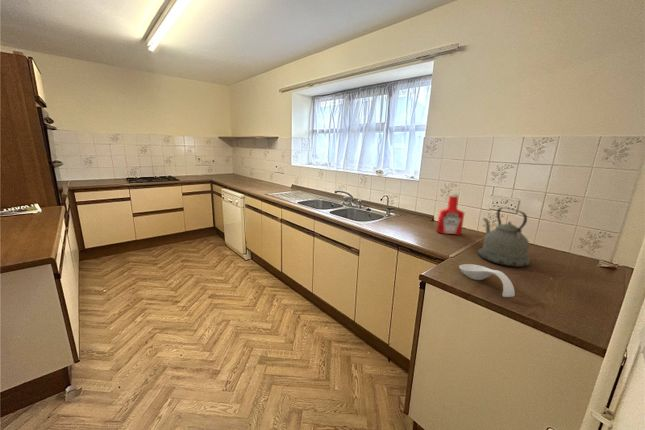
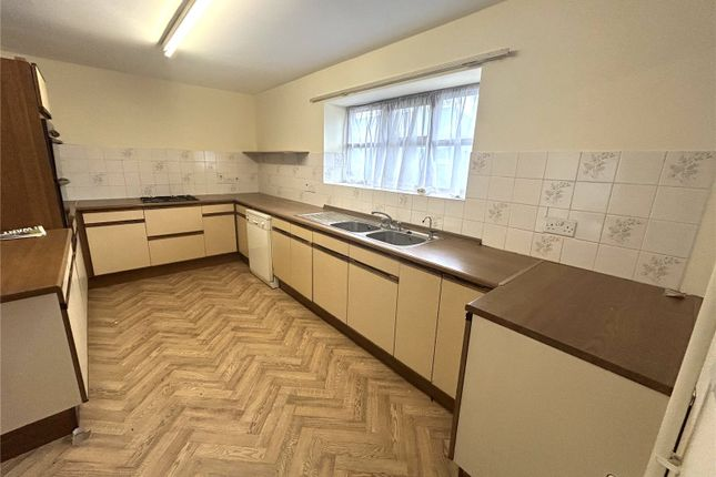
- soap bottle [436,192,465,236]
- spoon rest [458,263,516,298]
- kettle [477,206,532,268]
